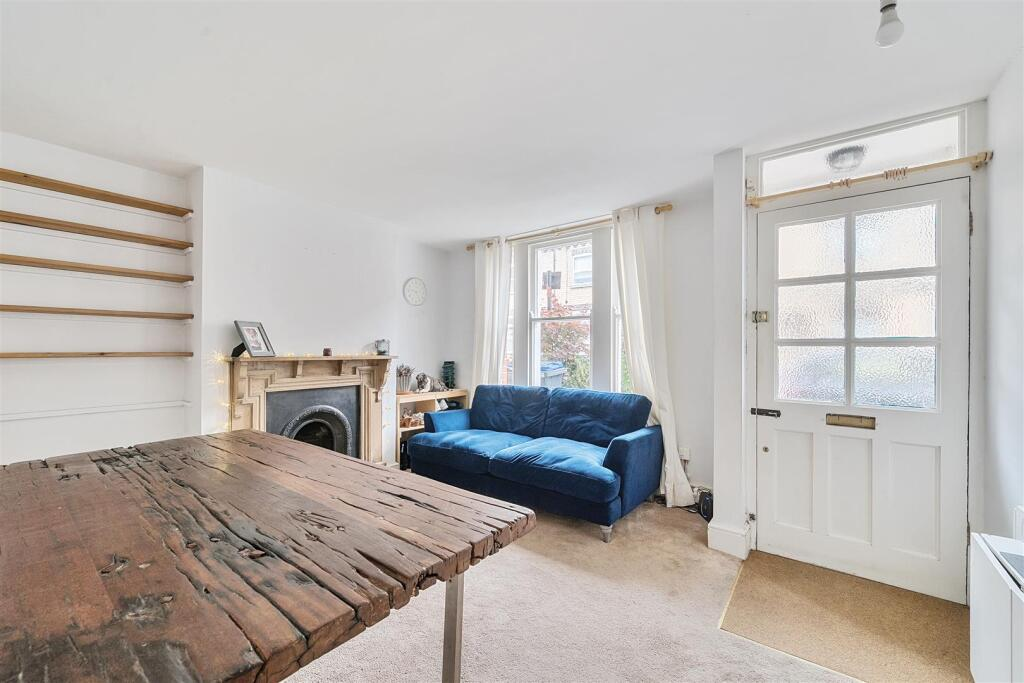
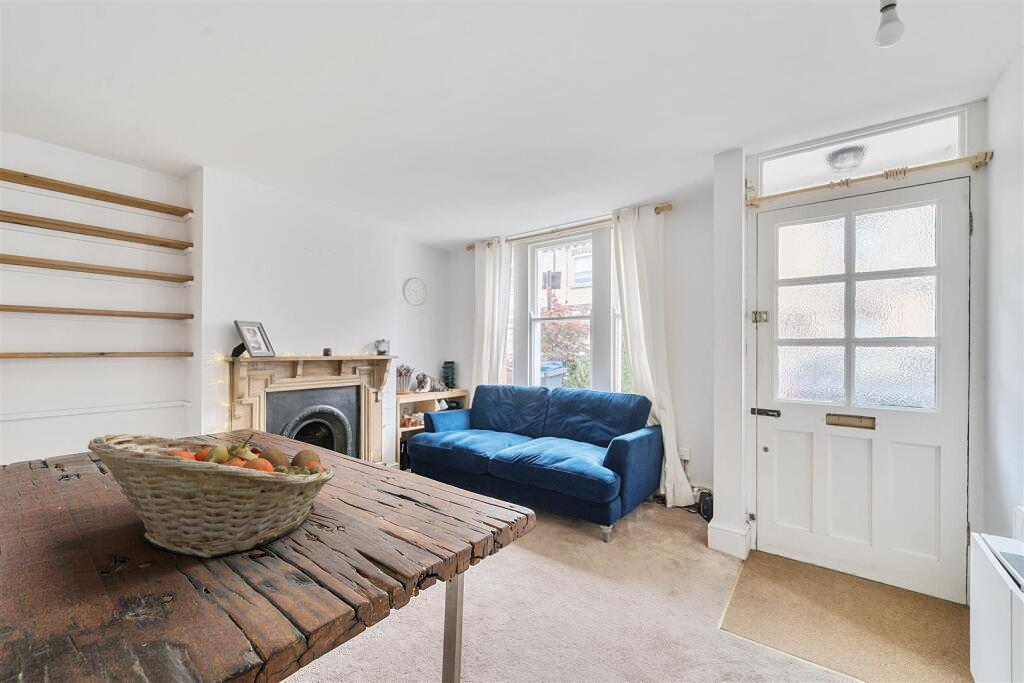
+ fruit basket [87,433,335,559]
